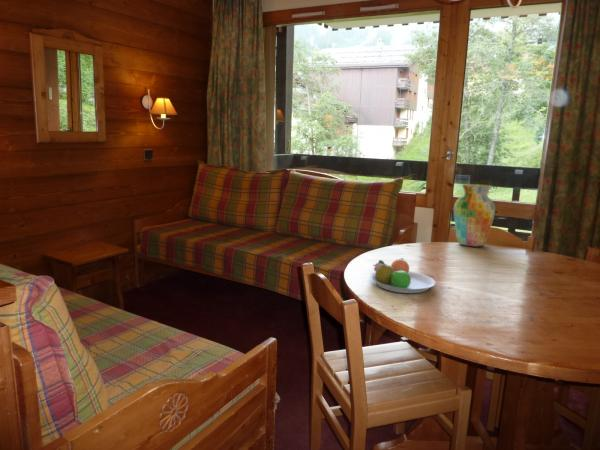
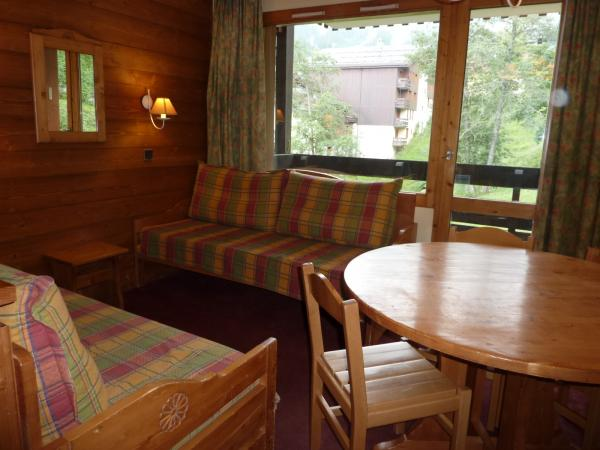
- vase [453,183,496,248]
- fruit bowl [370,258,436,294]
